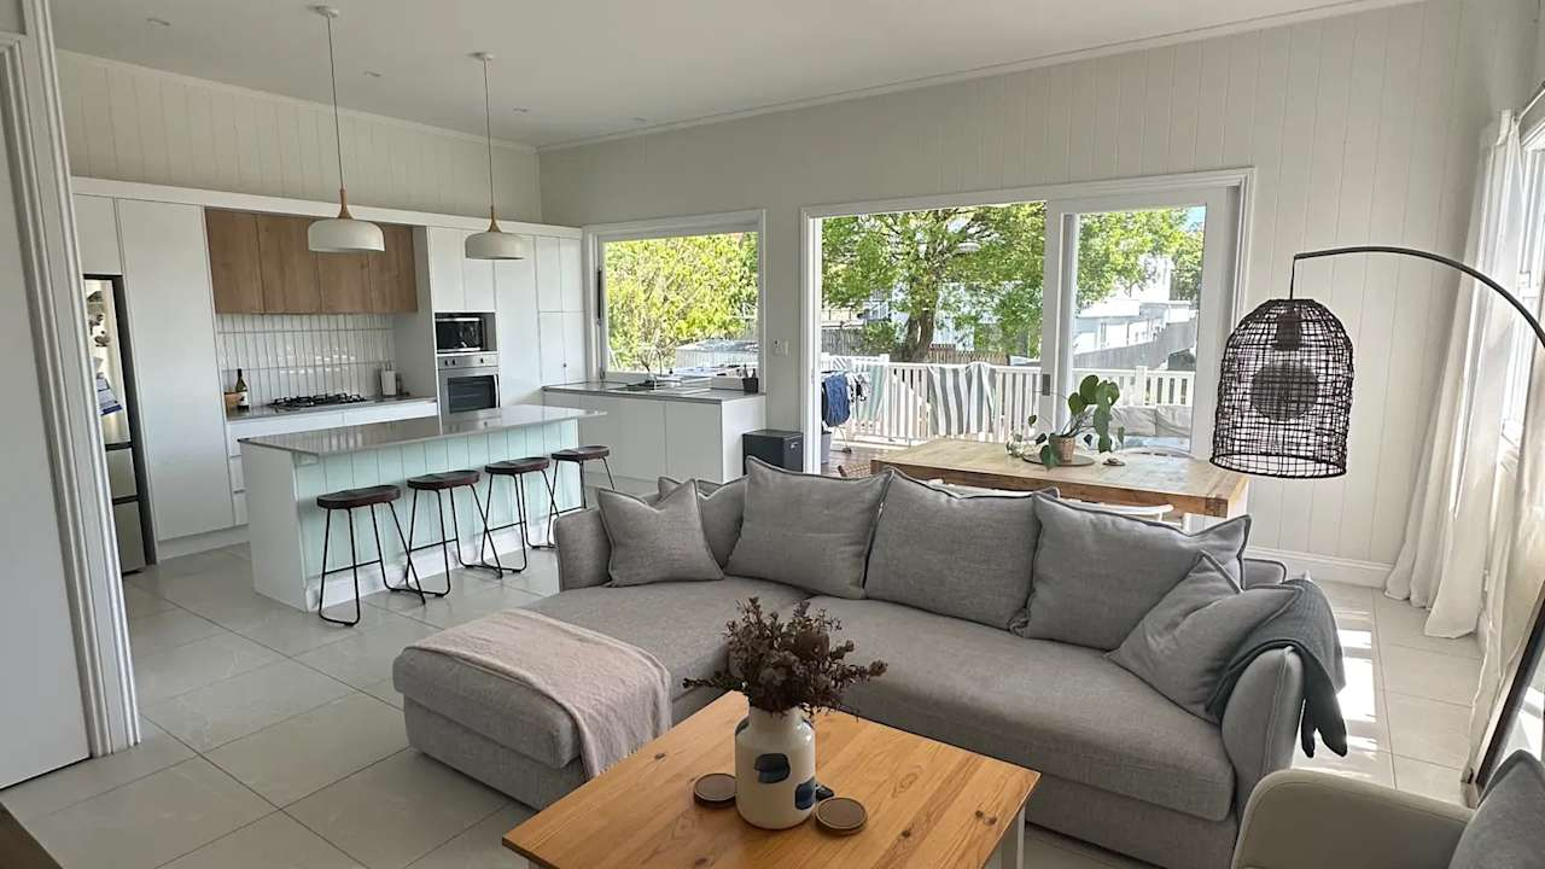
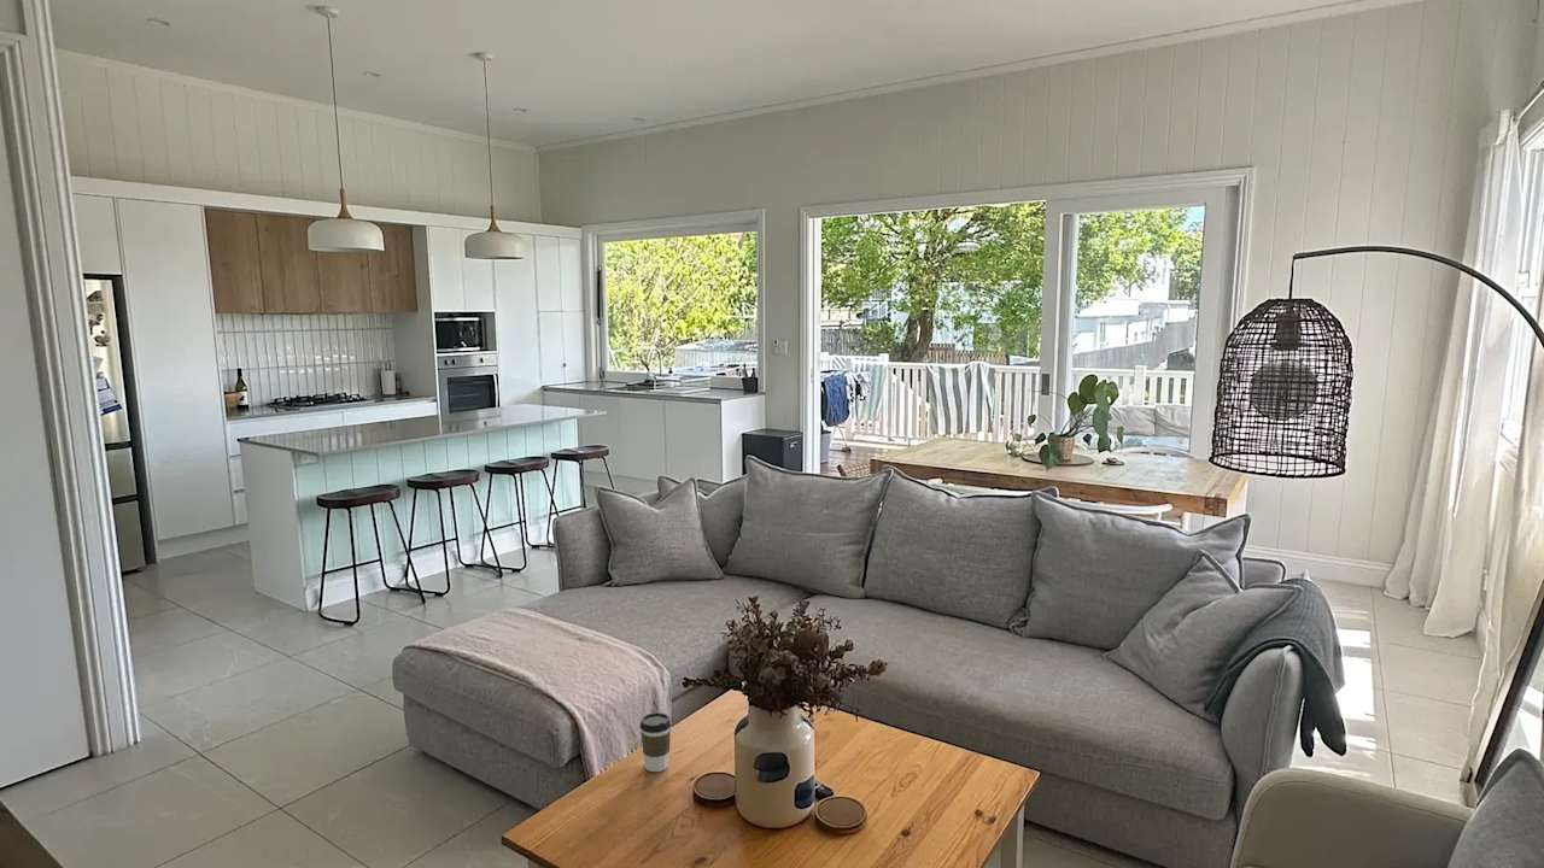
+ coffee cup [639,711,672,773]
